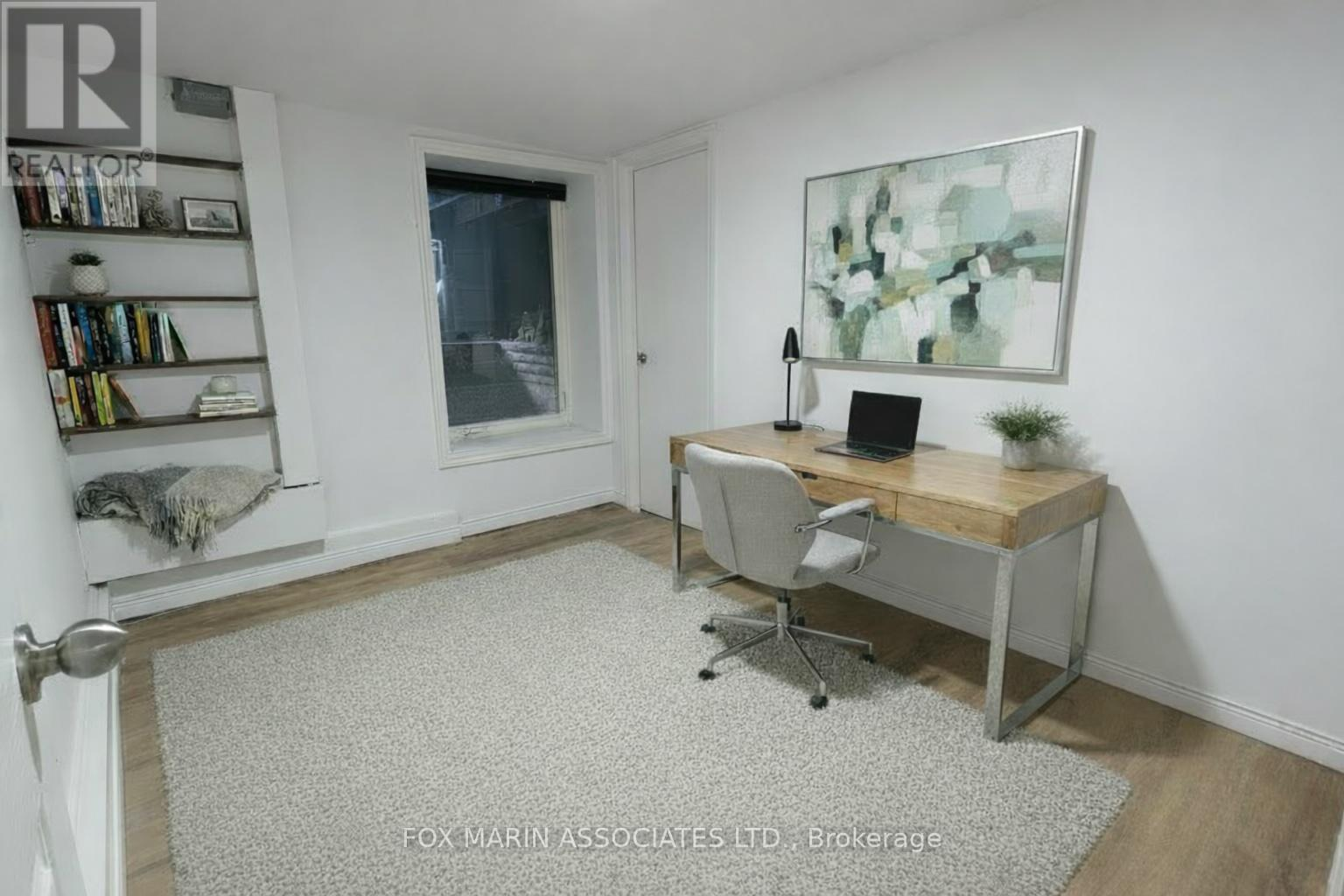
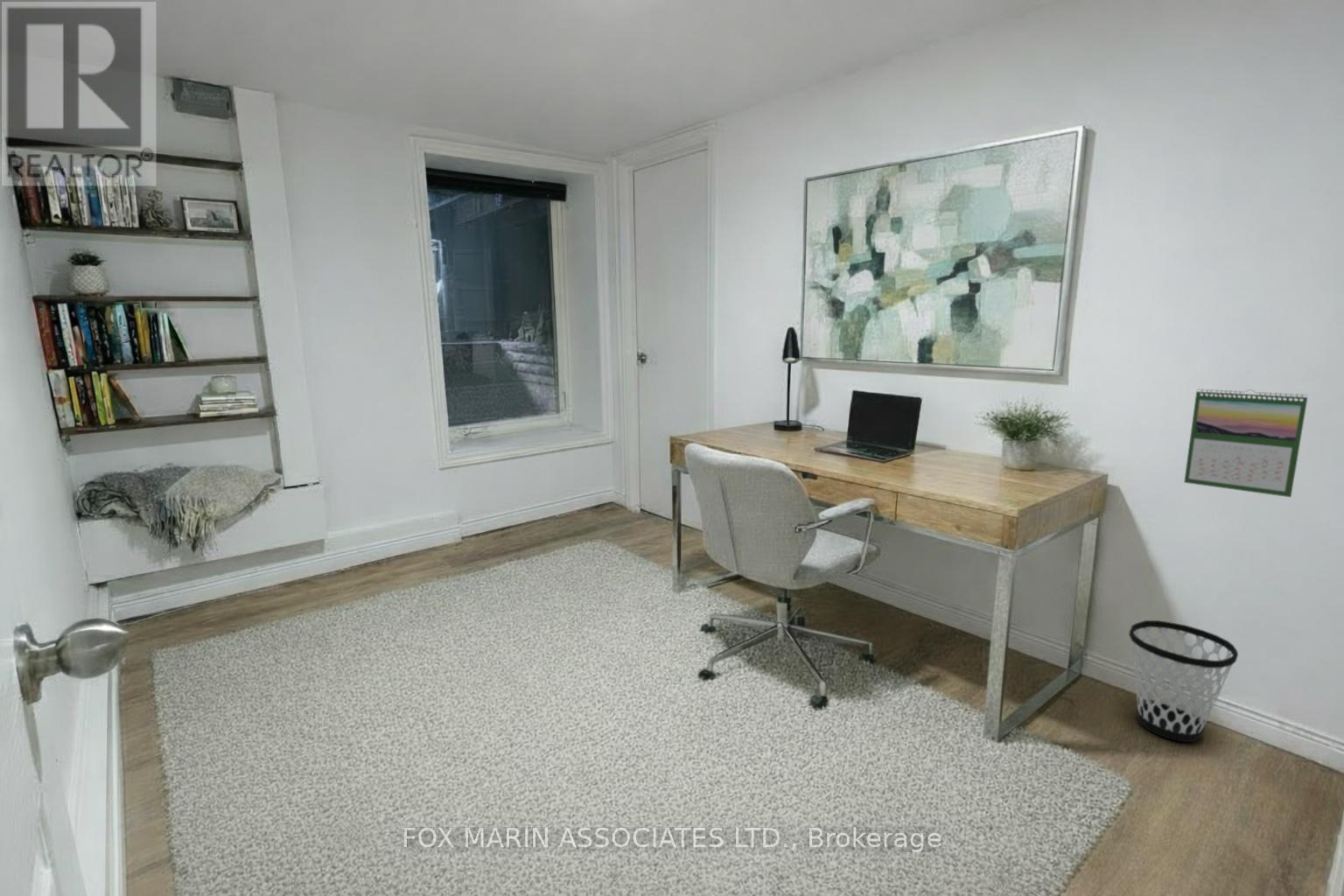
+ calendar [1183,388,1309,498]
+ wastebasket [1128,620,1239,743]
